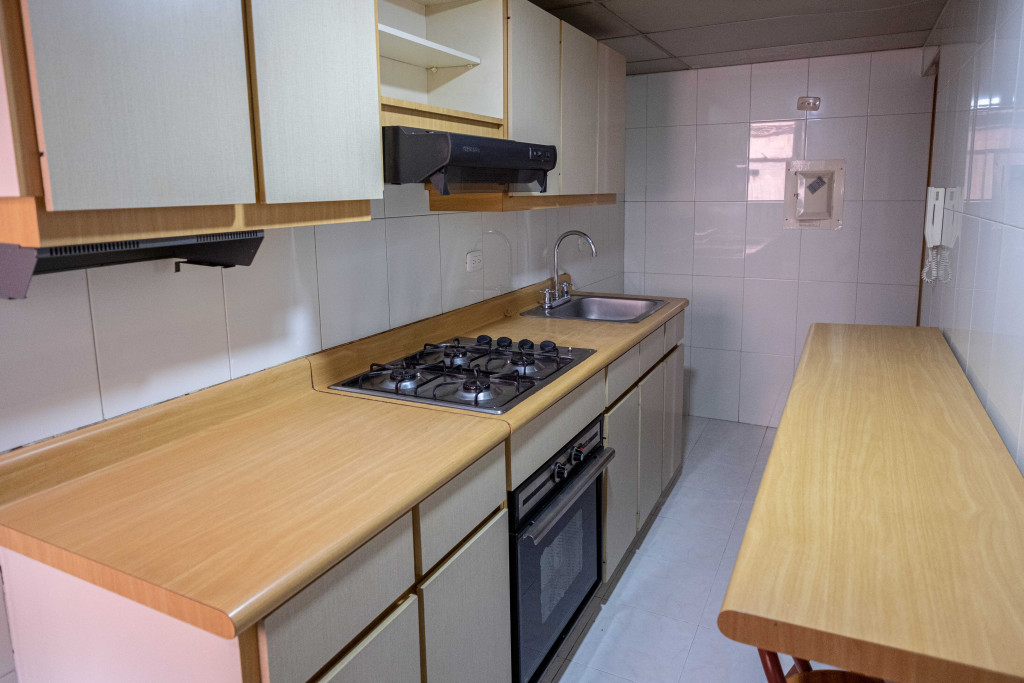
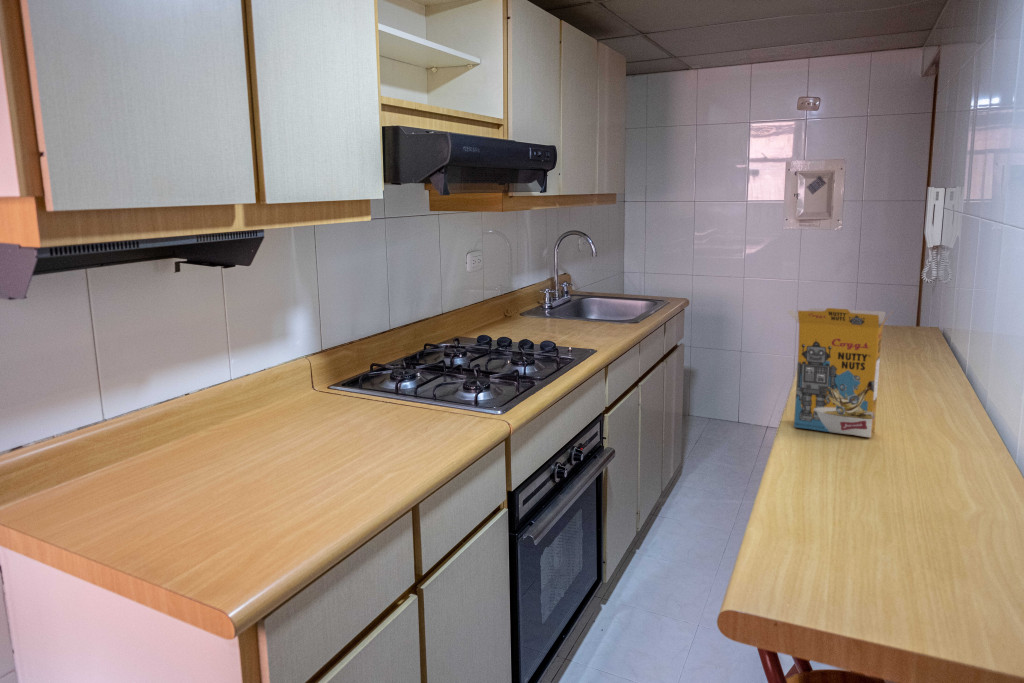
+ cereal box [786,307,894,439]
